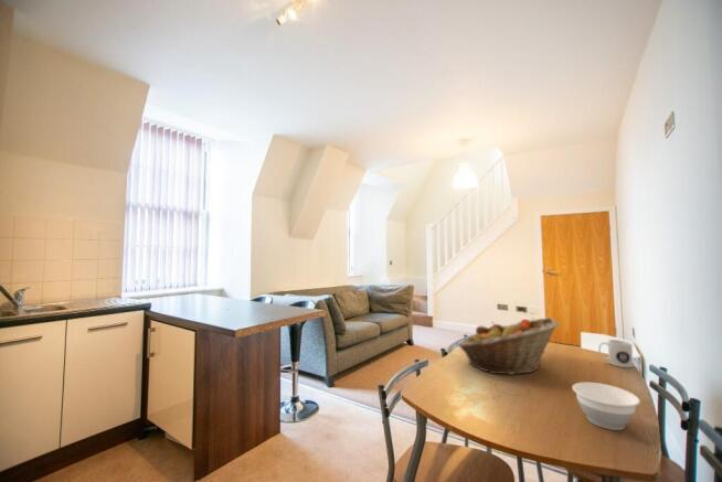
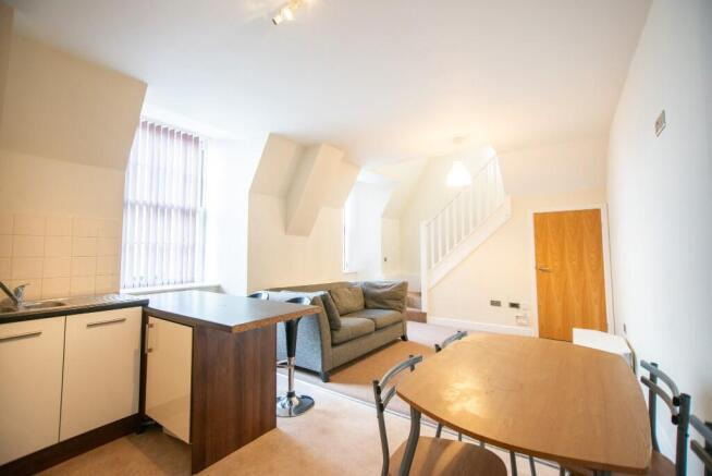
- fruit basket [457,317,560,376]
- mug [597,339,634,368]
- bowl [571,382,641,431]
